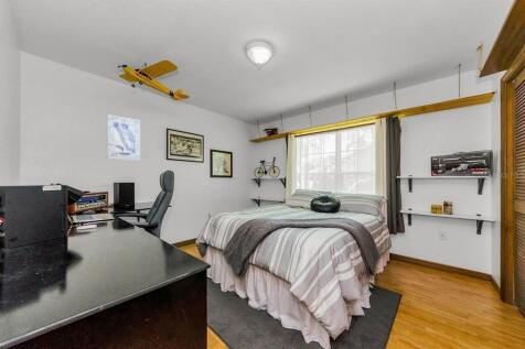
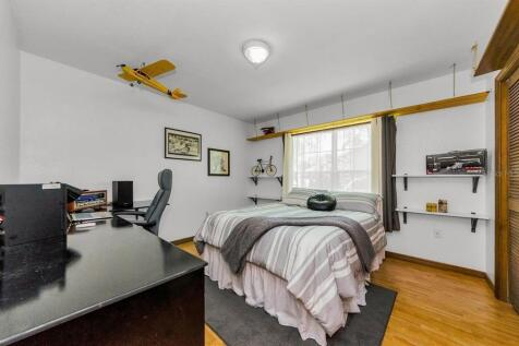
- wall art [106,113,141,162]
